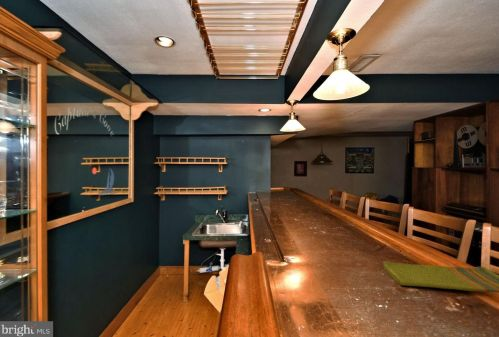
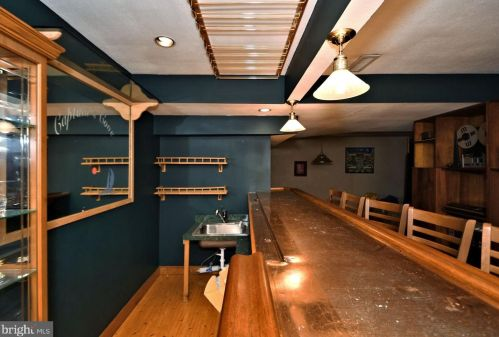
- dish towel [382,260,499,294]
